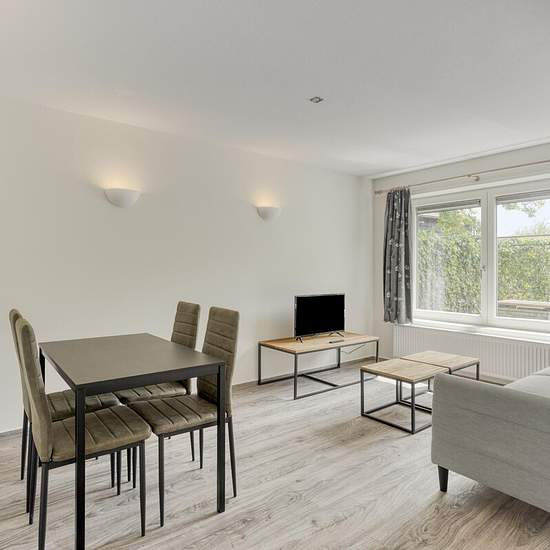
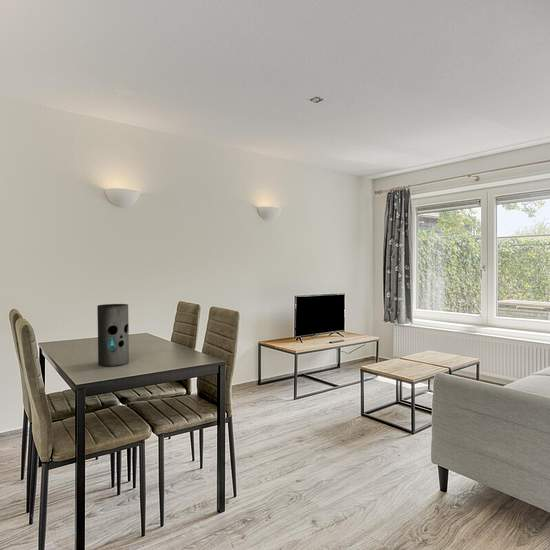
+ vase [96,303,130,367]
